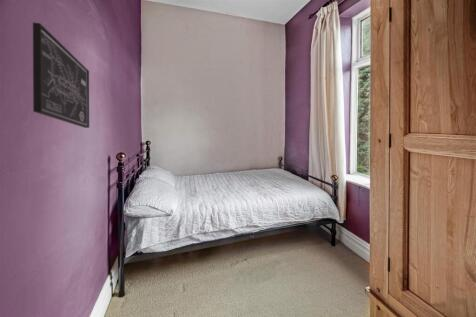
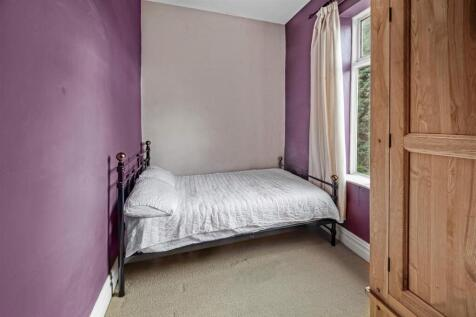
- wall art [32,21,90,129]
